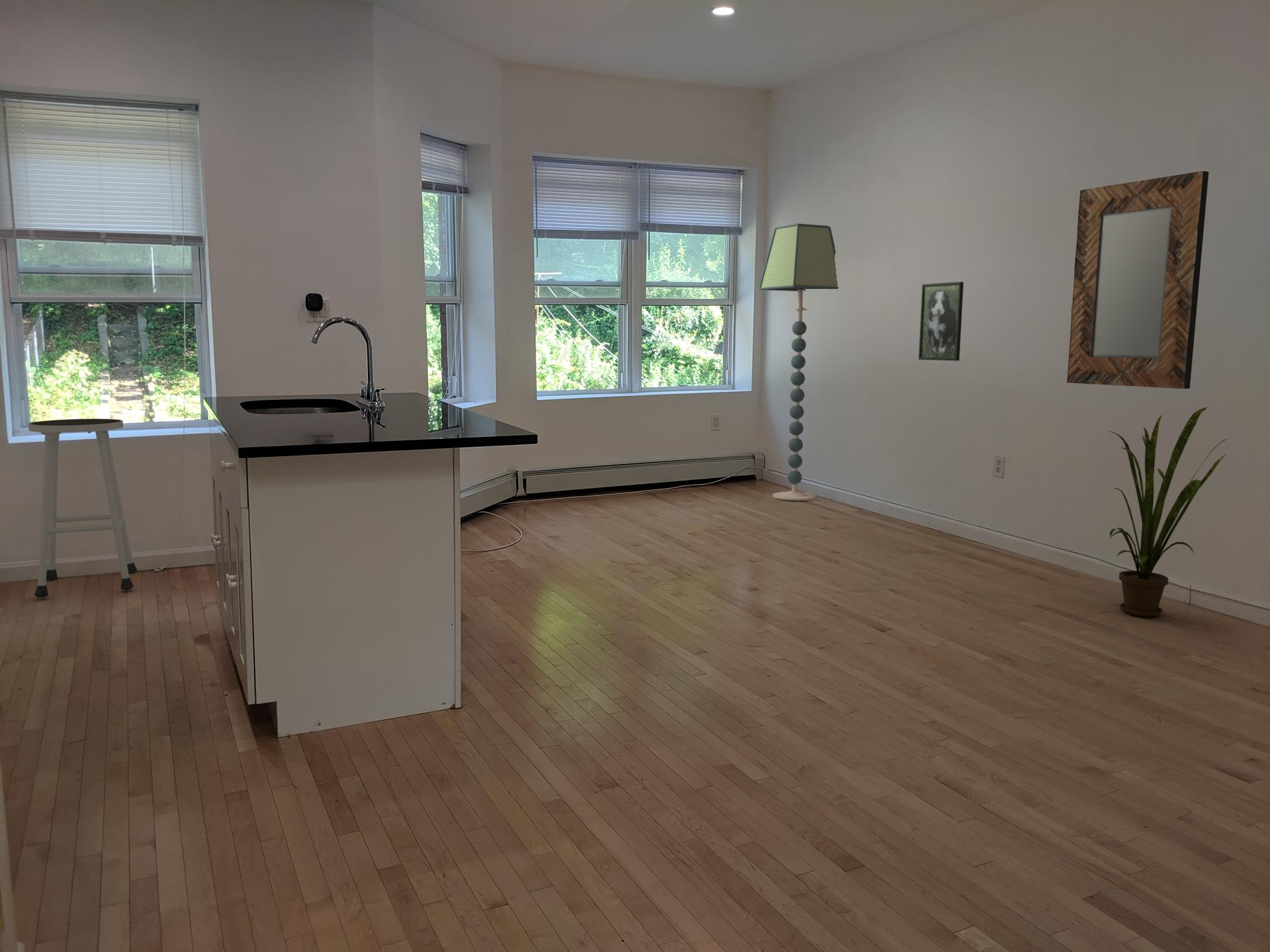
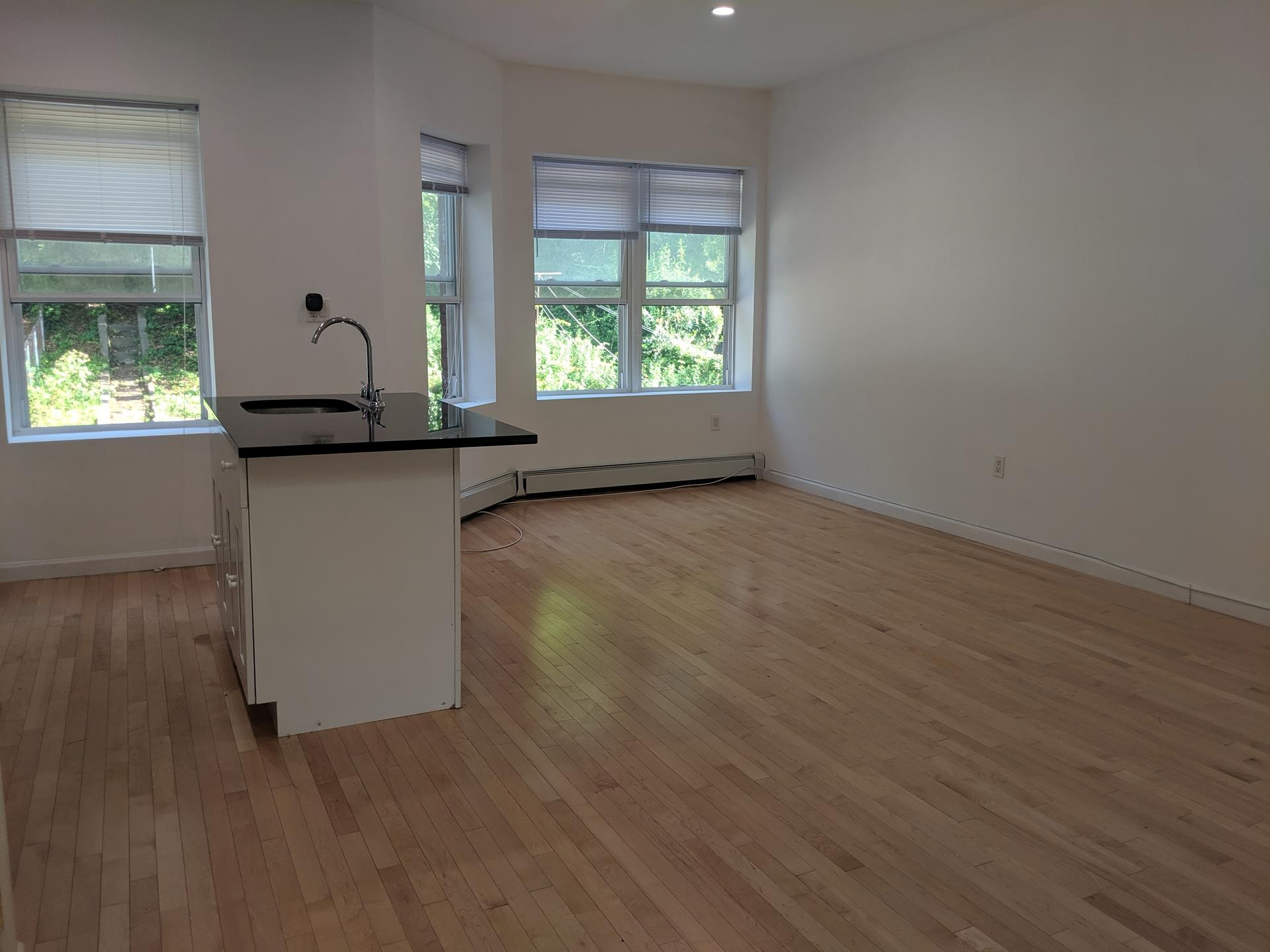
- floor lamp [758,223,839,501]
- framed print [918,281,964,362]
- house plant [1109,407,1229,617]
- home mirror [1066,171,1209,389]
- stool [28,418,138,598]
